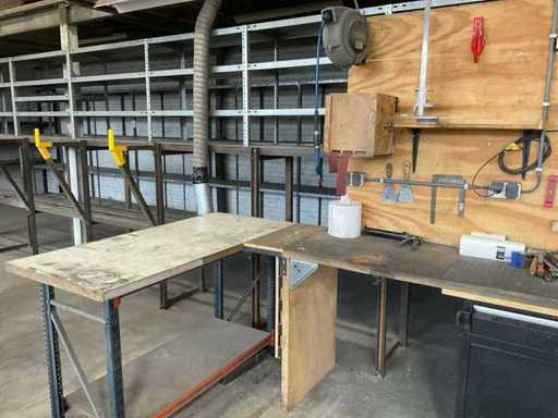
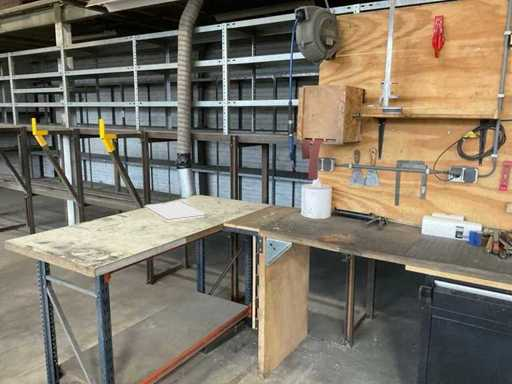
+ clipboard [142,201,209,222]
